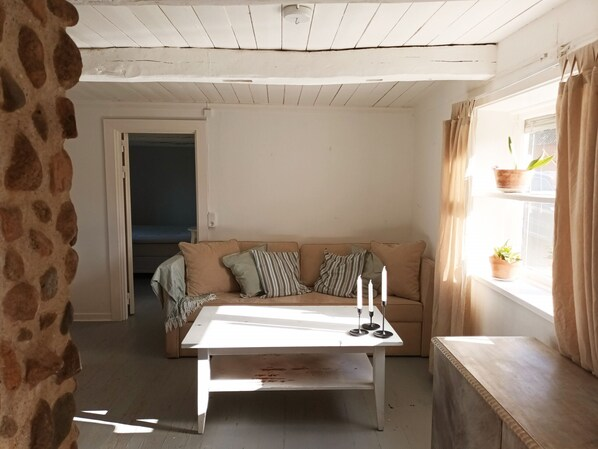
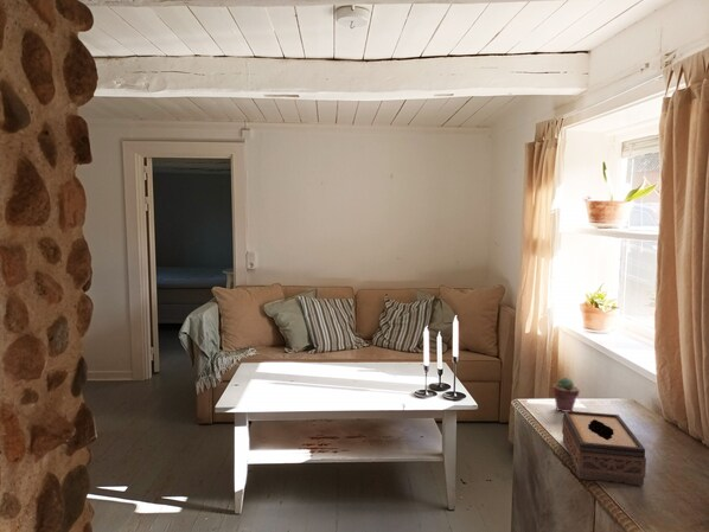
+ tissue box [561,410,647,487]
+ potted succulent [551,376,581,412]
